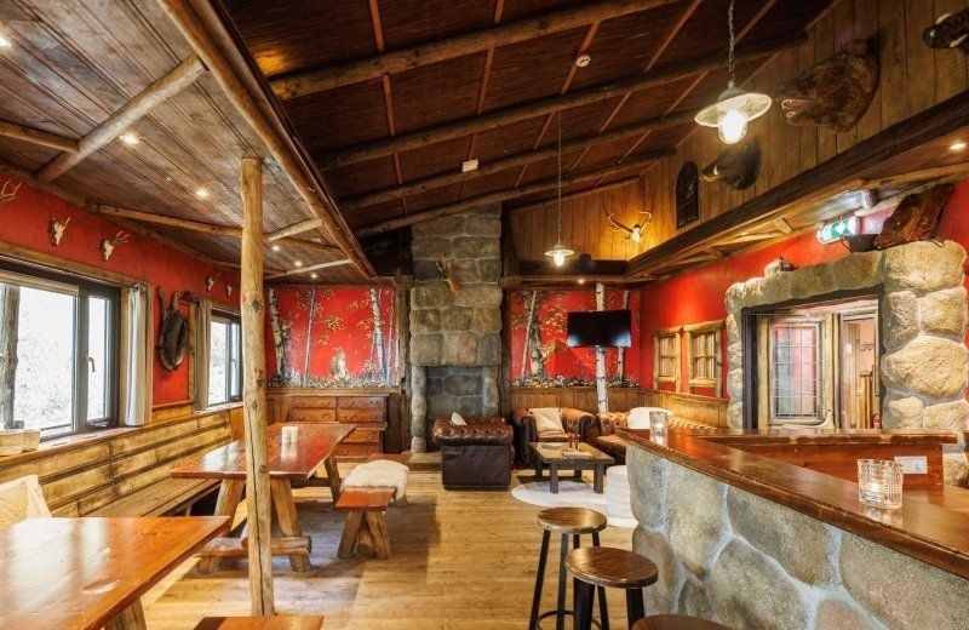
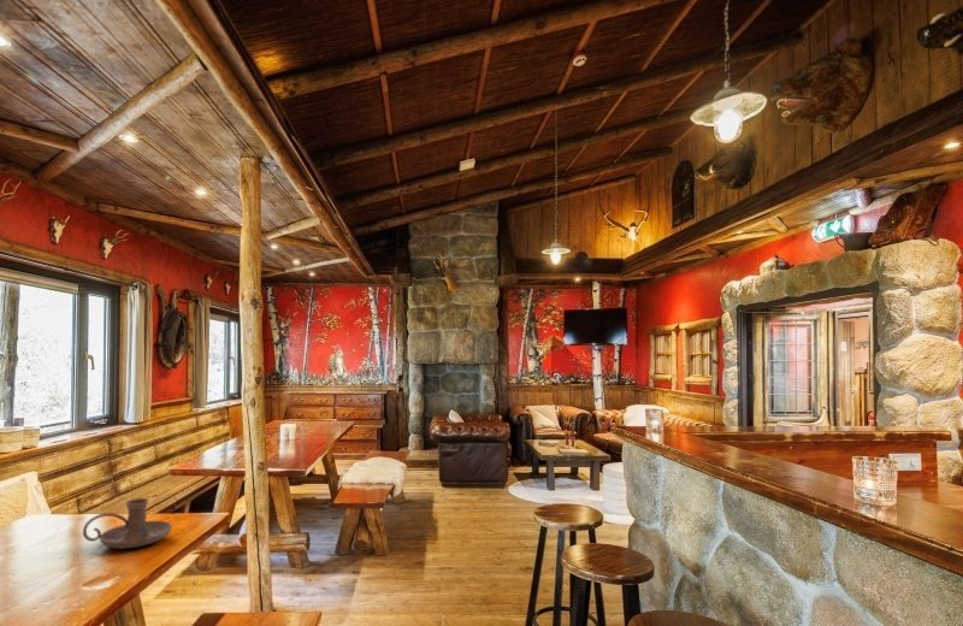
+ candle holder [82,497,173,550]
